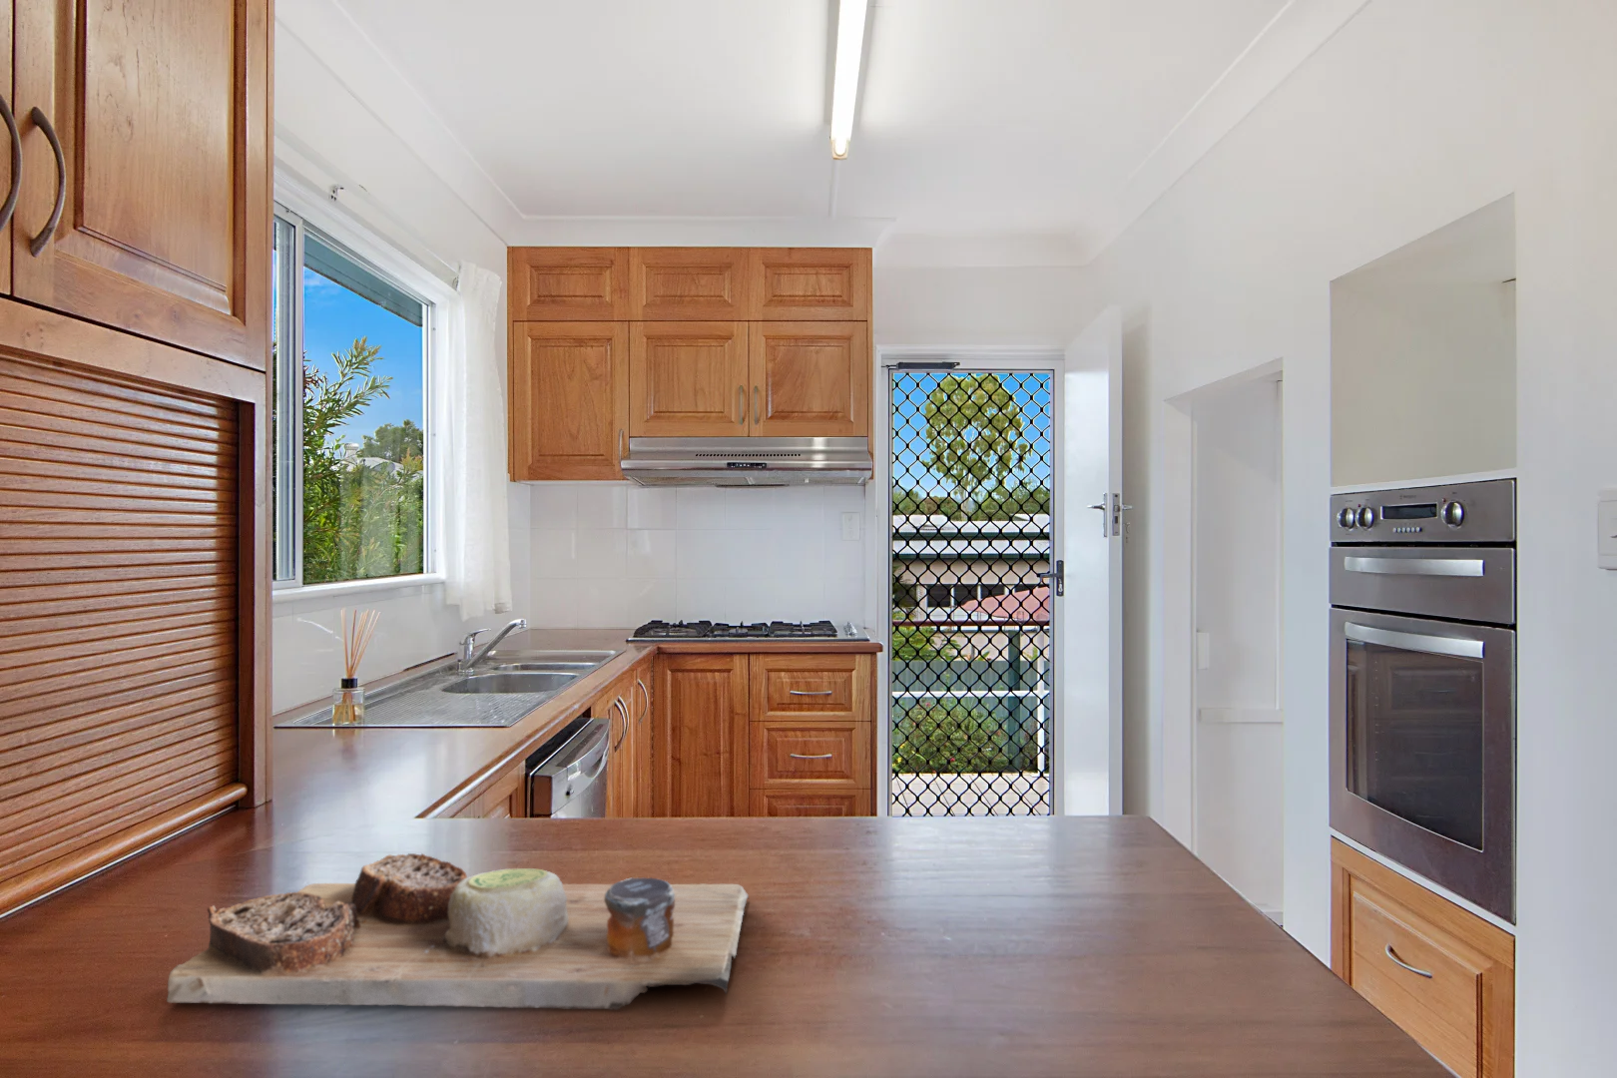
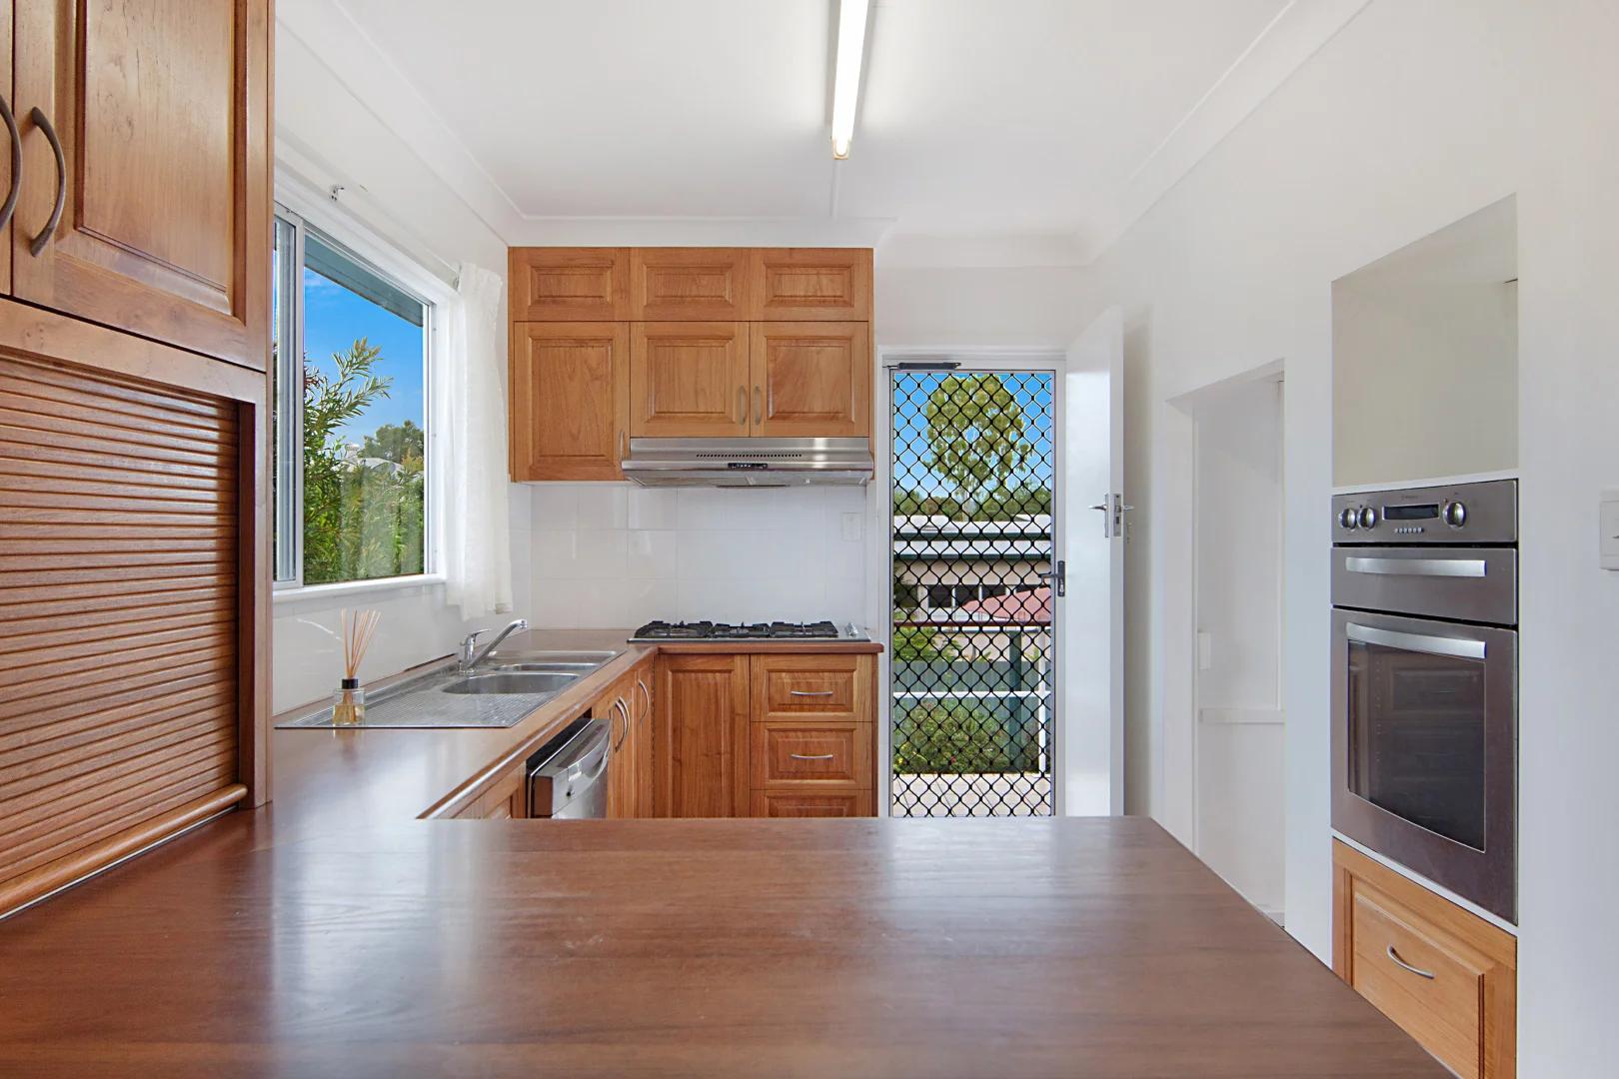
- cutting board [166,853,751,1011]
